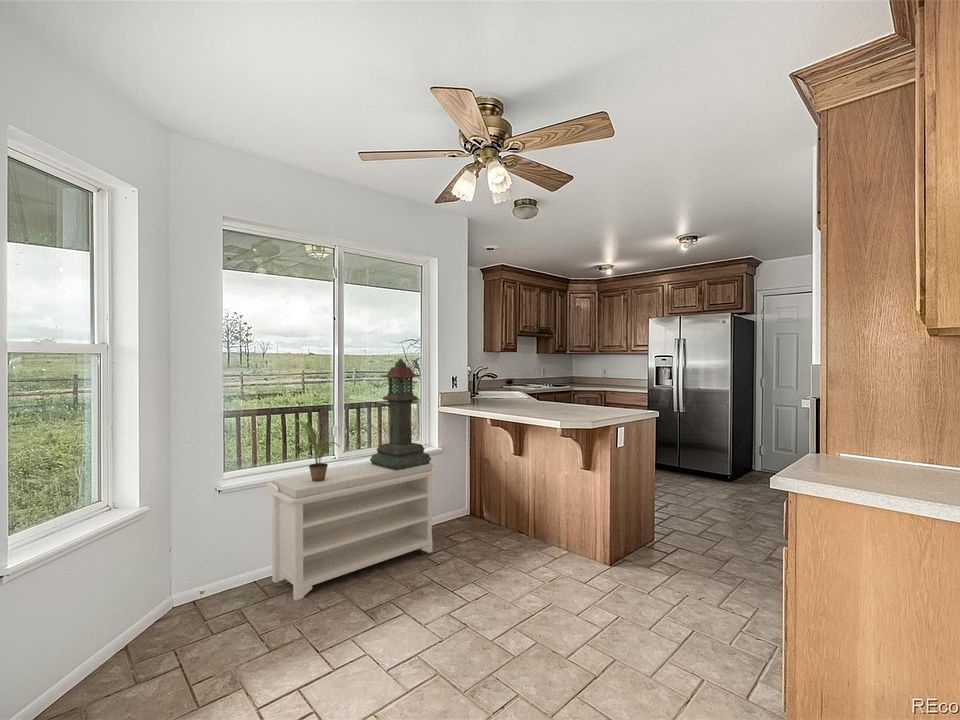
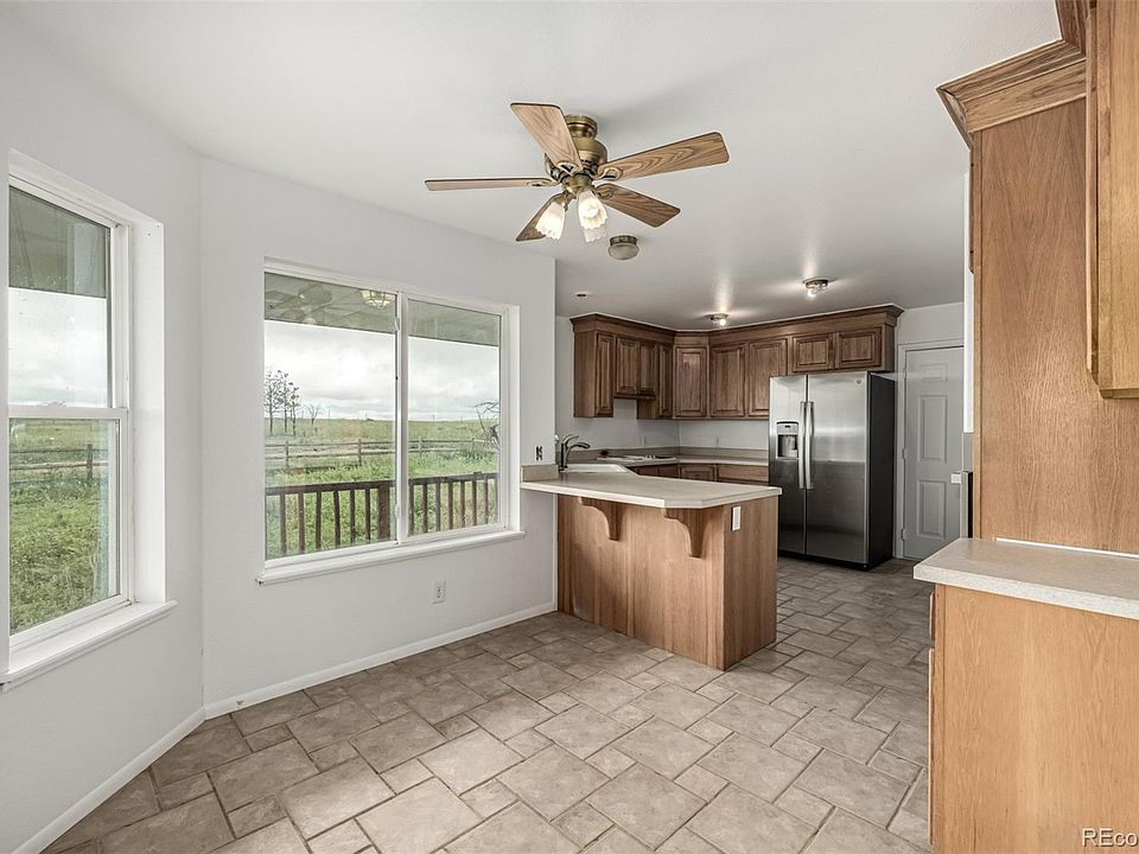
- bench [265,462,439,602]
- lantern [369,357,432,470]
- potted plant [292,419,341,481]
